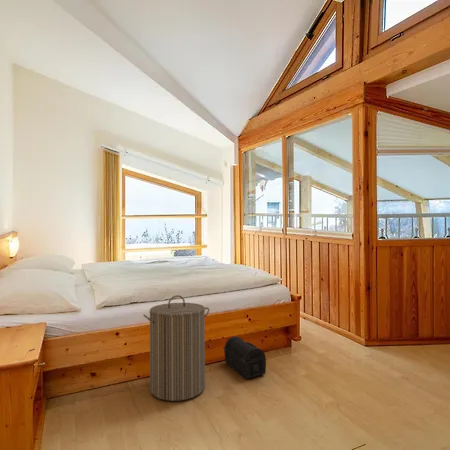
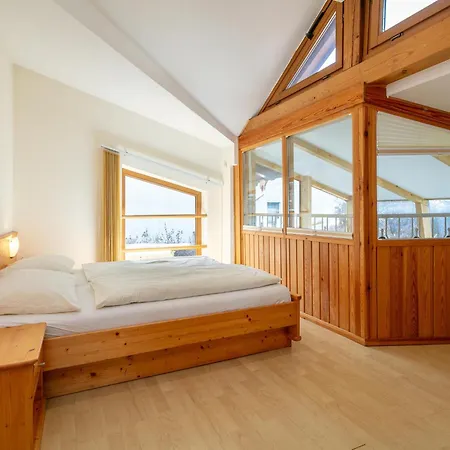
- treasure chest [222,336,267,380]
- laundry hamper [142,294,210,402]
